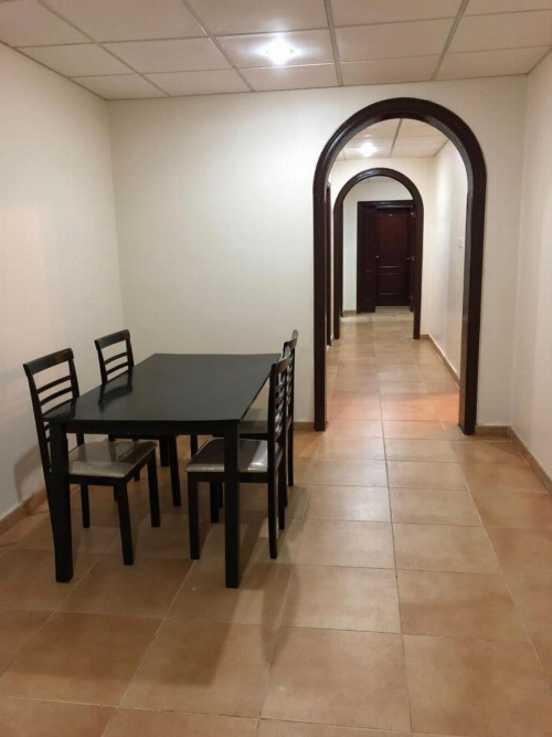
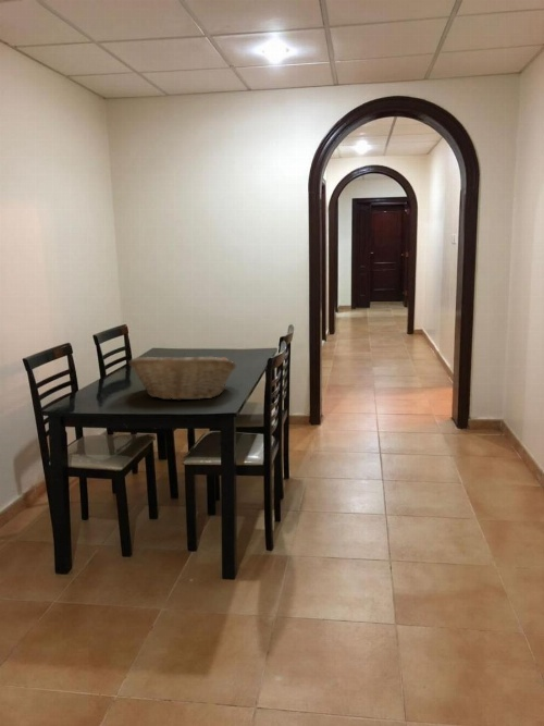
+ fruit basket [127,353,238,402]
